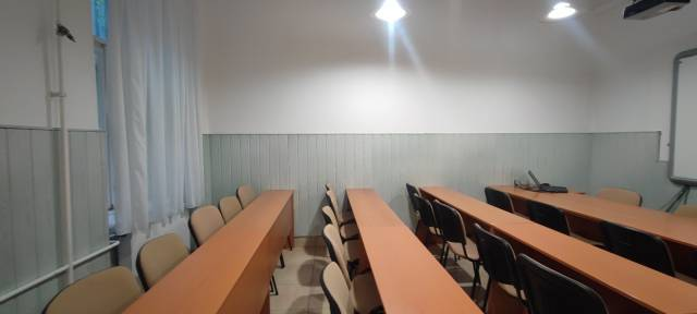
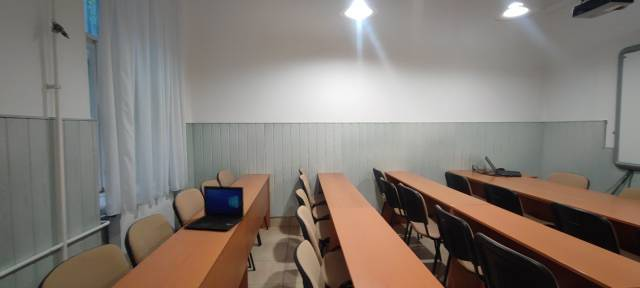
+ laptop [183,185,245,231]
